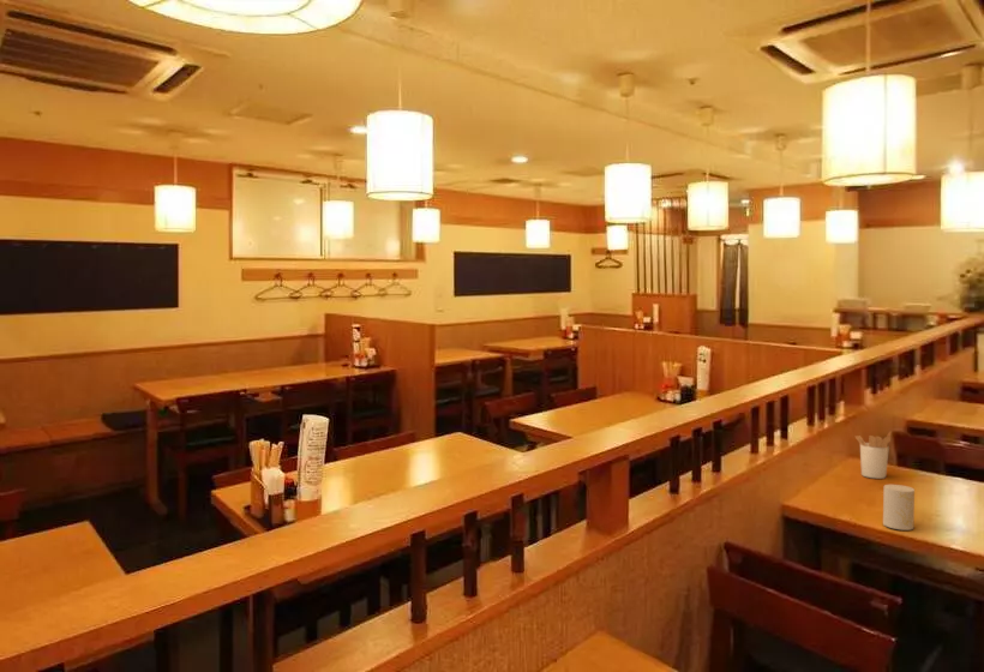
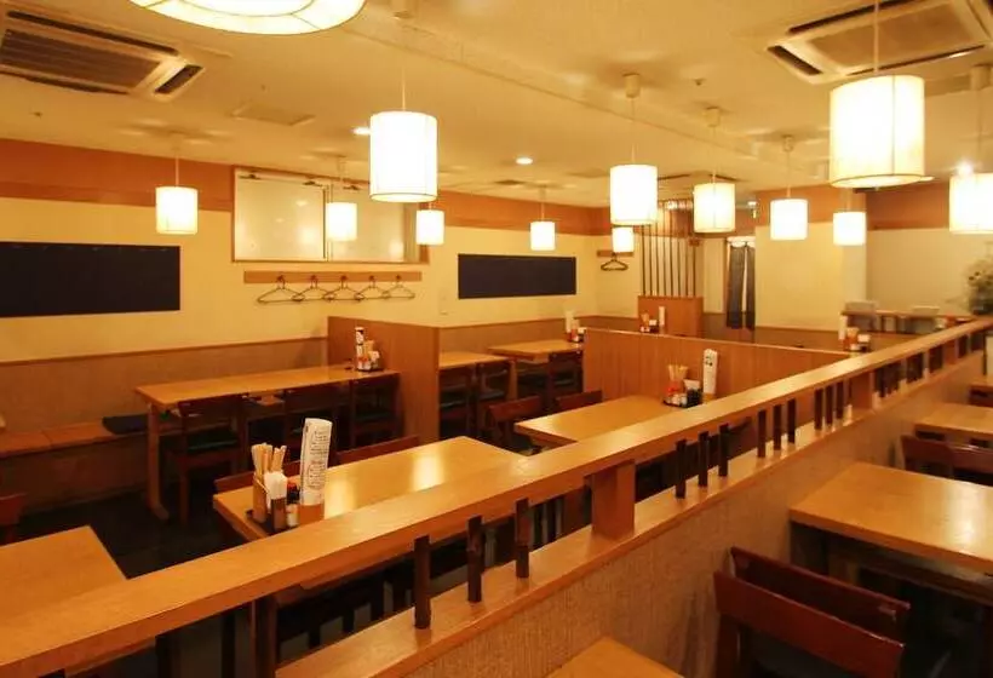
- cup [882,484,916,532]
- utensil holder [854,431,892,480]
